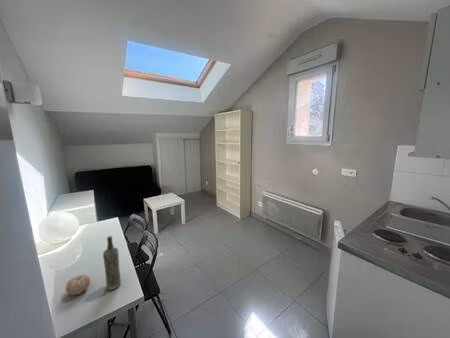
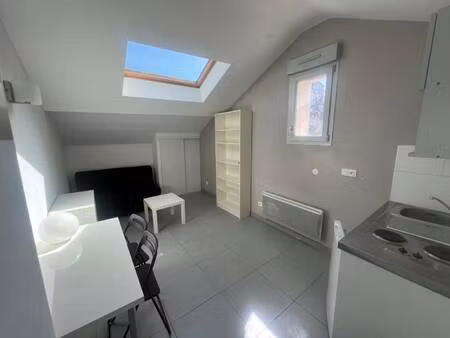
- fruit [65,274,91,296]
- bottle [102,235,122,291]
